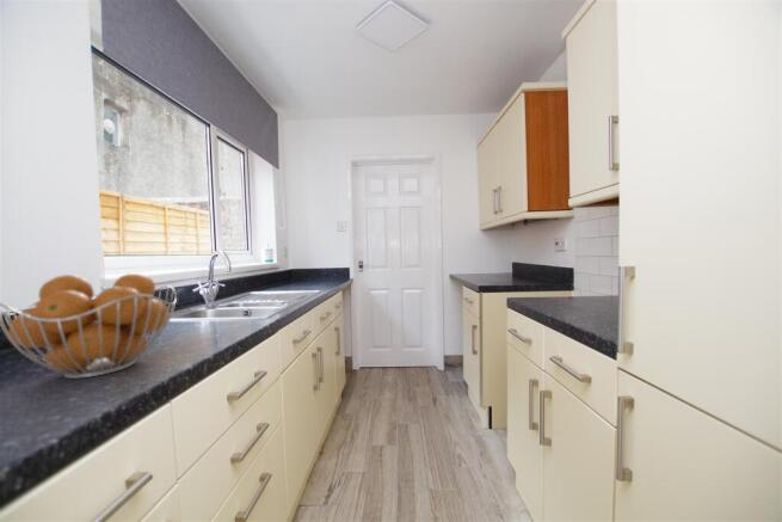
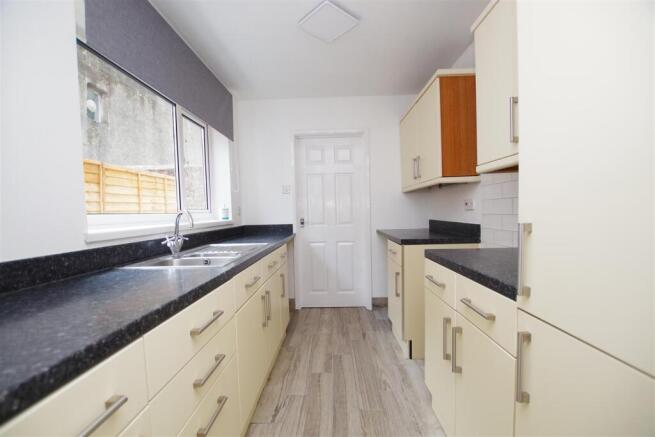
- fruit basket [0,272,178,380]
